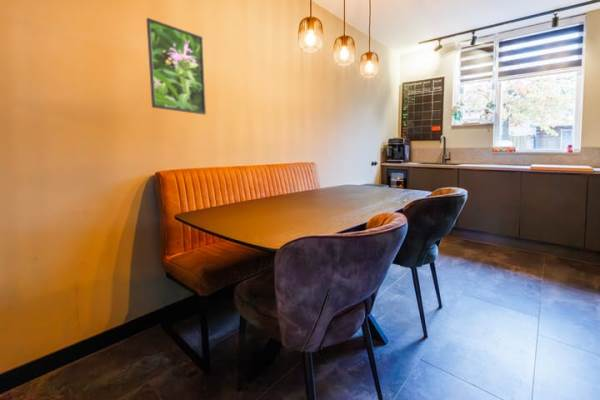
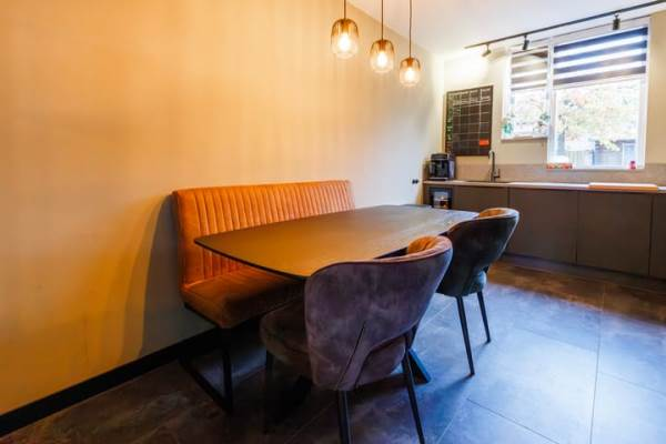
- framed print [145,17,207,116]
